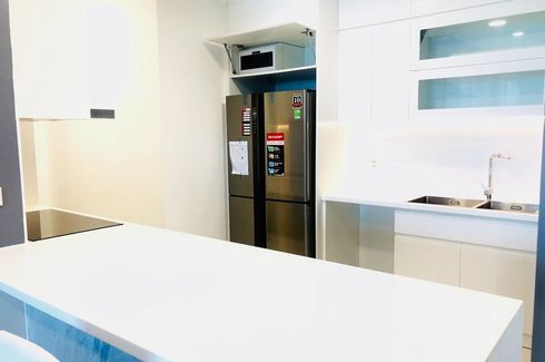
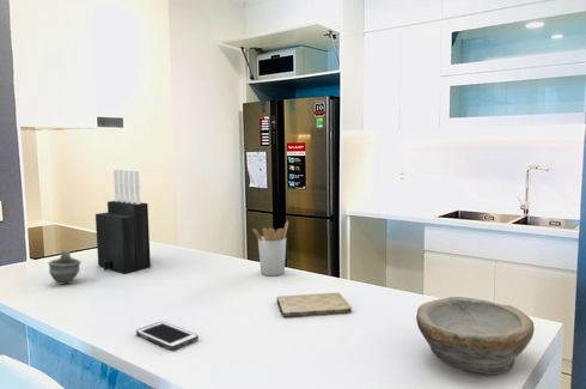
+ knife block [94,169,152,274]
+ bowl [415,296,536,376]
+ utensil holder [251,220,289,276]
+ cell phone [135,321,200,351]
+ cutting board [276,292,353,318]
+ cup [47,248,83,285]
